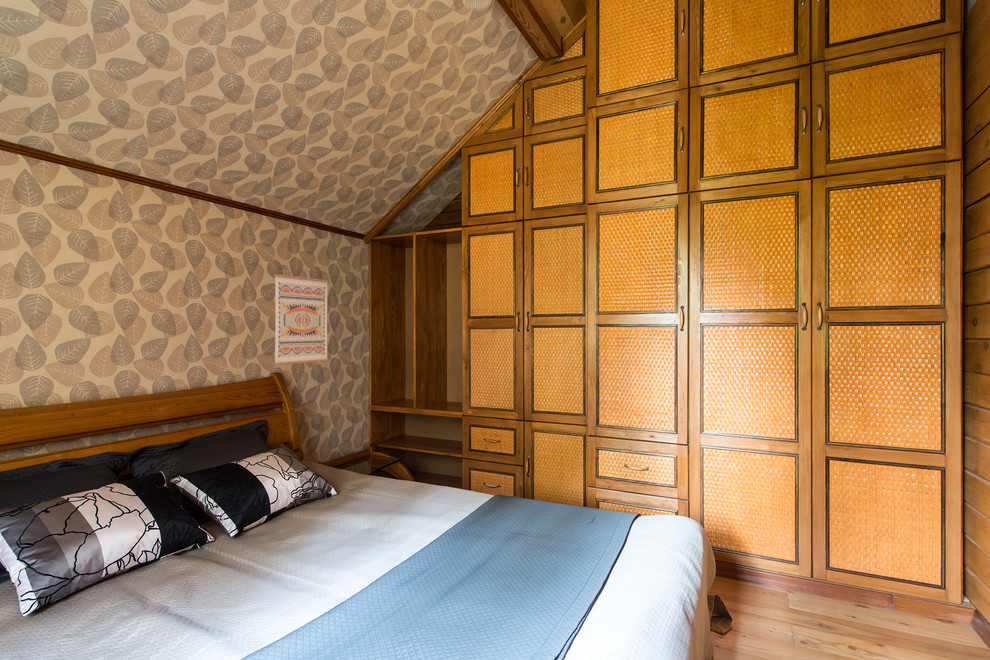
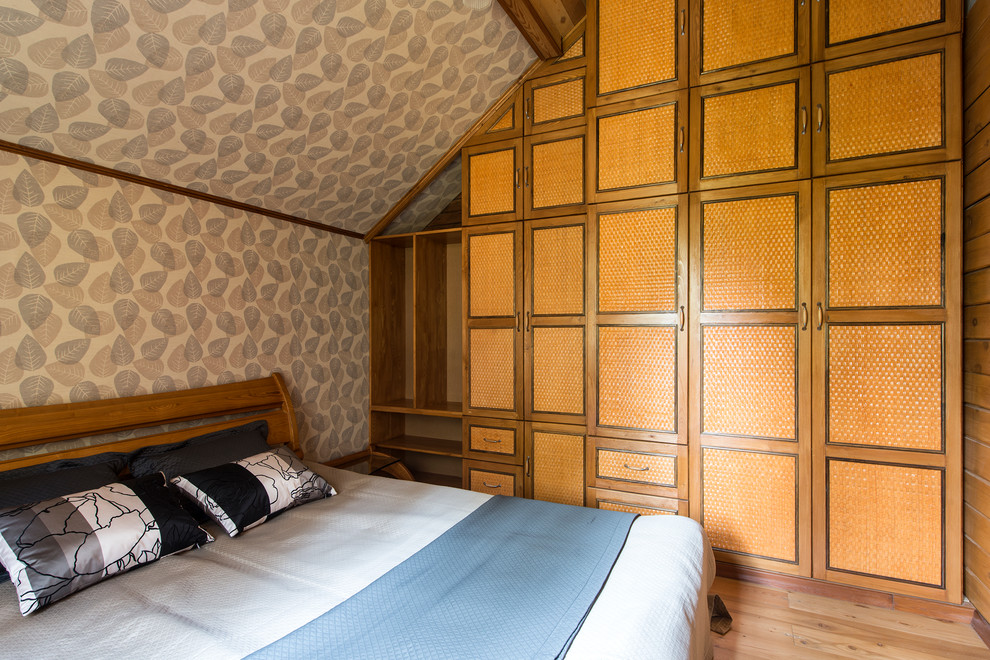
- wall art [273,273,330,366]
